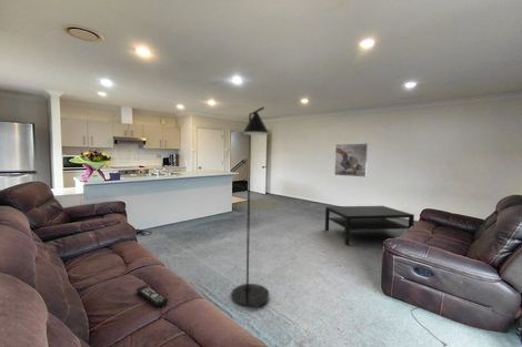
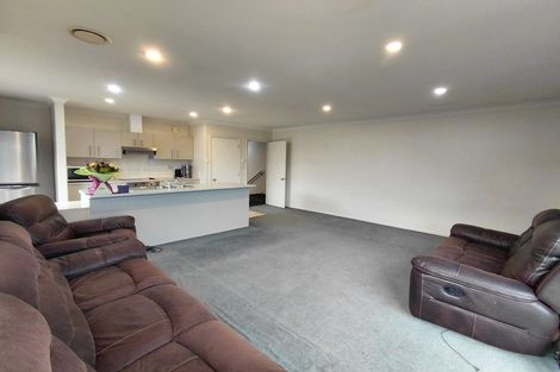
- floor lamp [230,105,270,308]
- coffee table [324,205,415,246]
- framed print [333,142,369,178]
- remote control [135,284,169,308]
